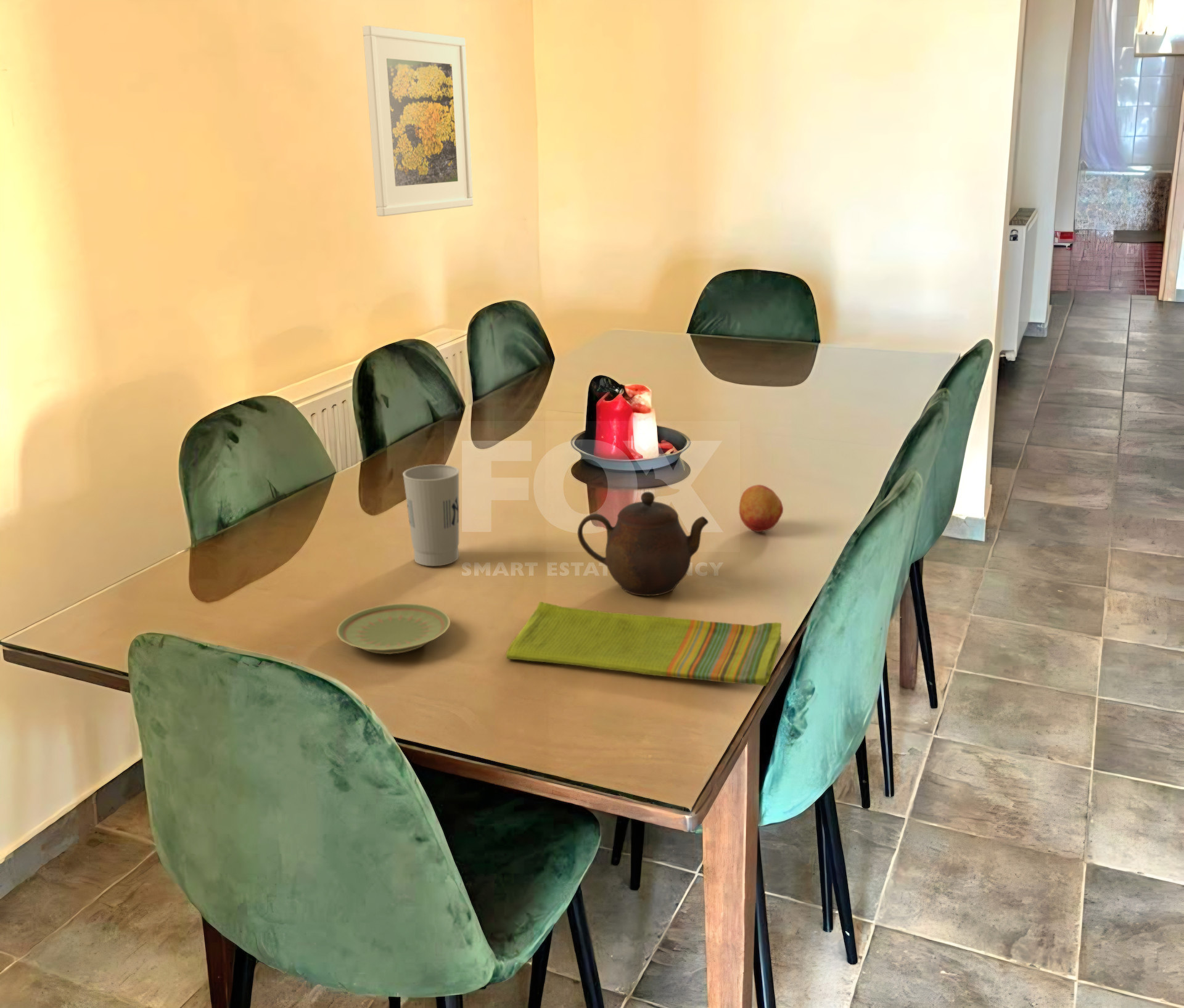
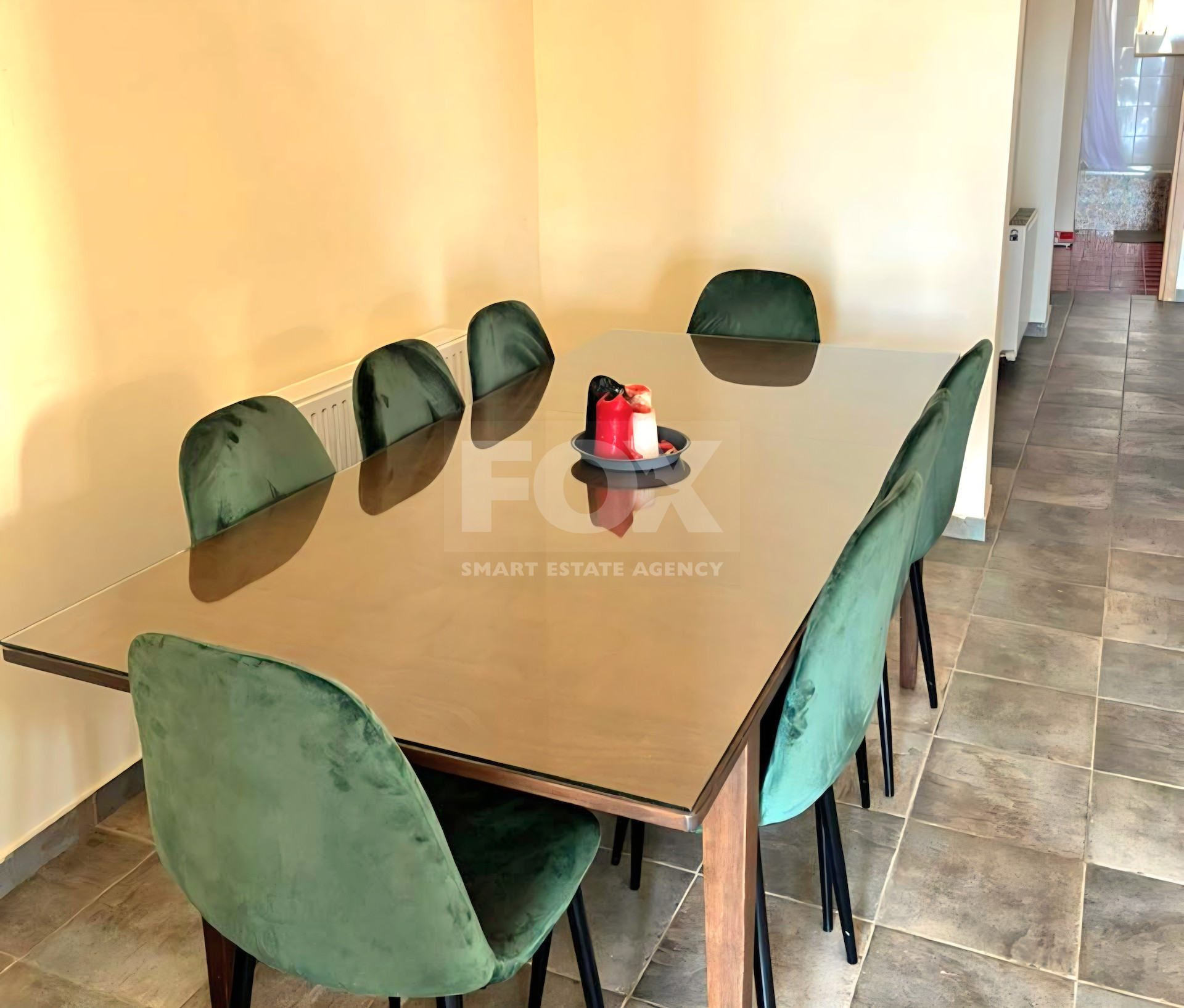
- dish towel [506,601,782,687]
- plate [336,603,451,655]
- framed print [362,25,474,217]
- fruit [739,484,784,533]
- cup [402,464,460,567]
- teapot [577,491,709,596]
